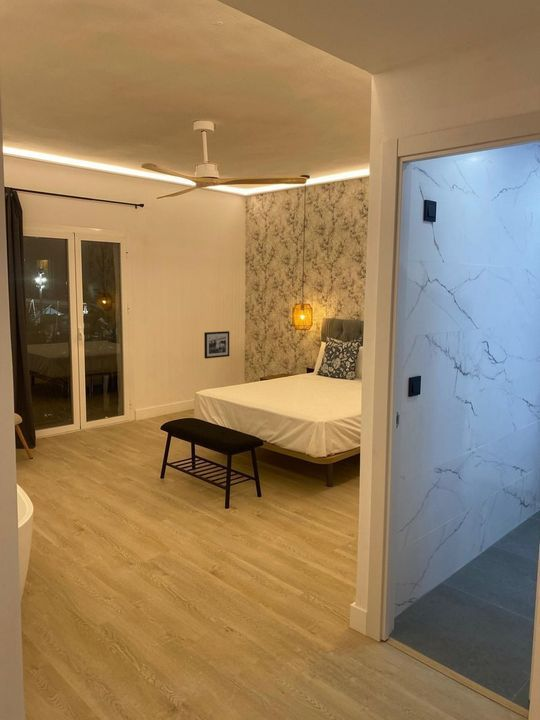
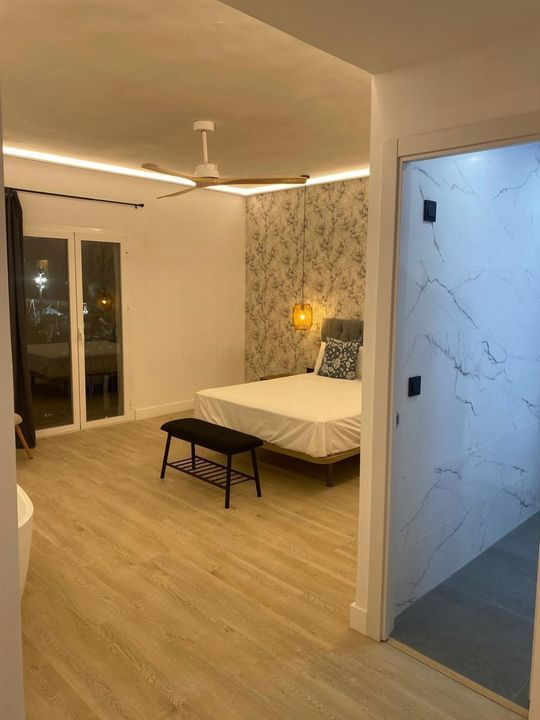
- picture frame [203,330,230,360]
